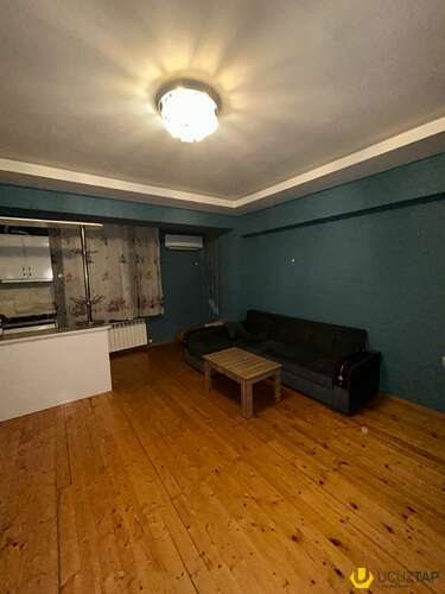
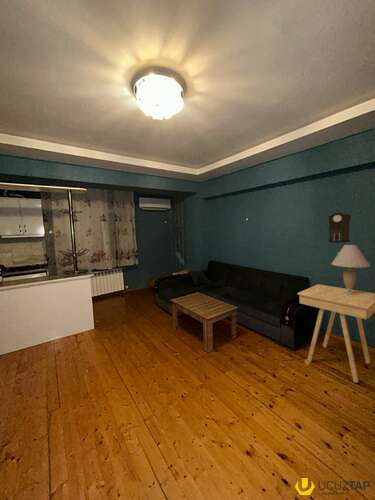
+ pendulum clock [327,212,352,256]
+ side table [296,283,375,383]
+ table lamp [330,244,371,295]
